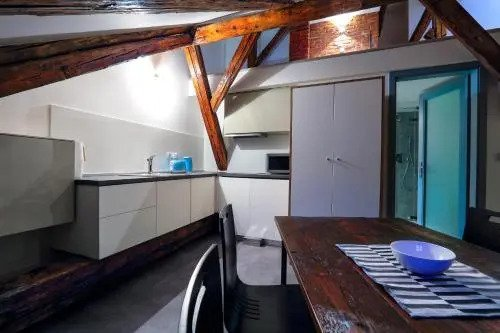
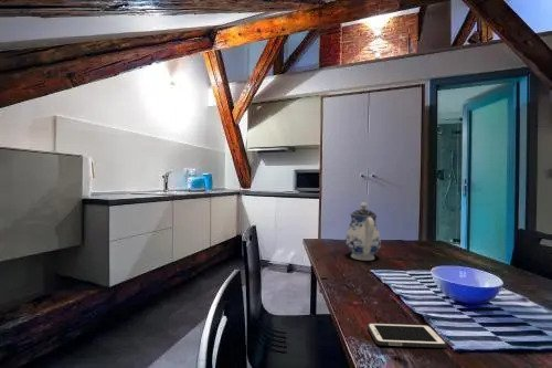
+ teapot [344,201,382,262]
+ cell phone [367,322,447,349]
